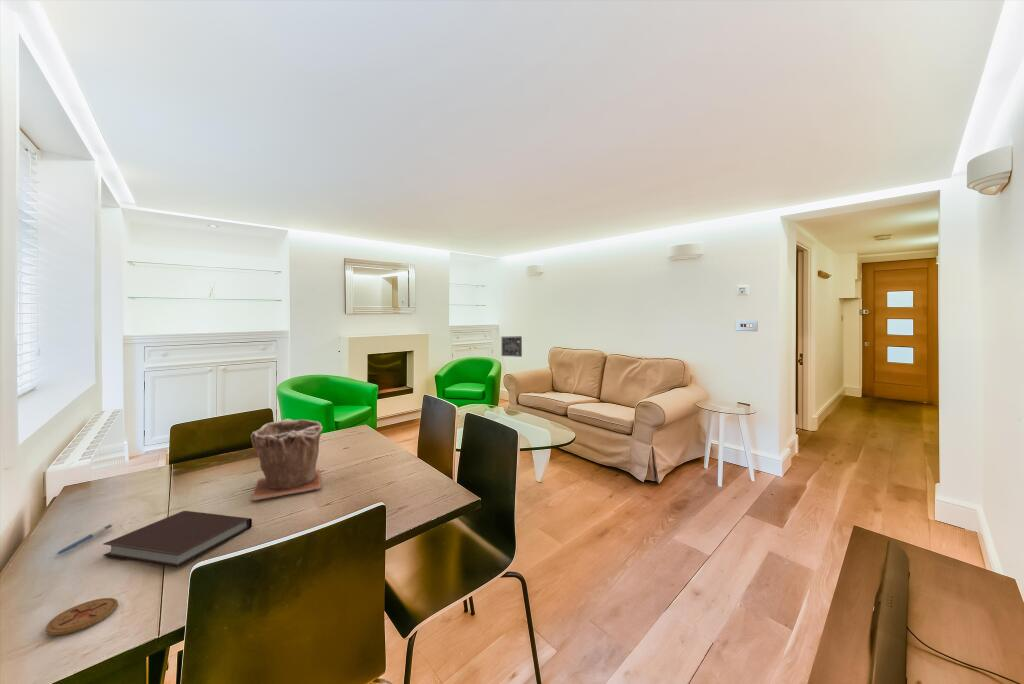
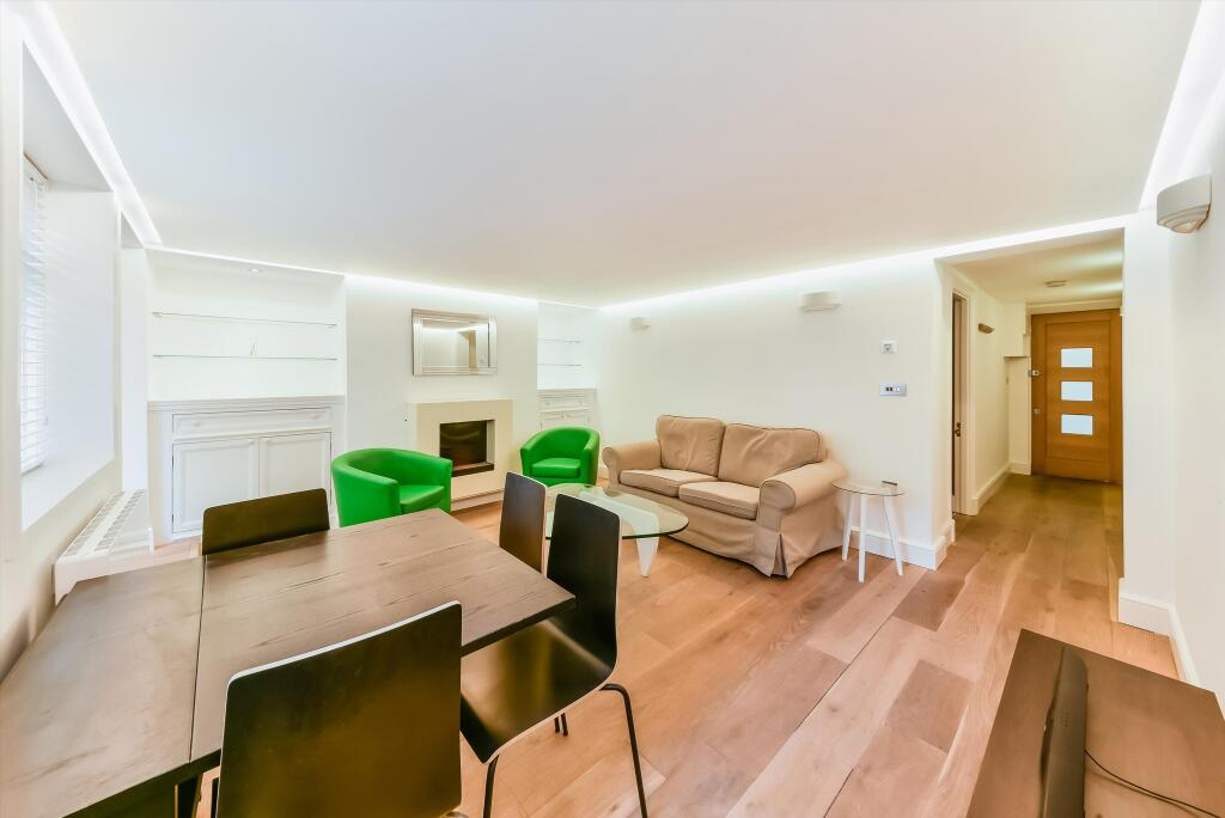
- pen [55,523,114,556]
- wall art [501,335,523,358]
- coaster [45,597,119,636]
- notebook [102,510,253,568]
- plant pot [249,418,324,501]
